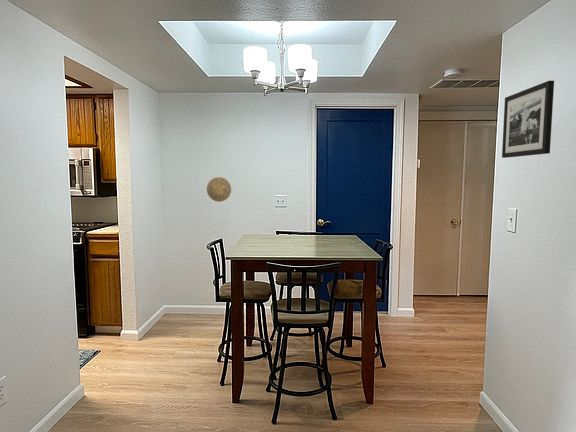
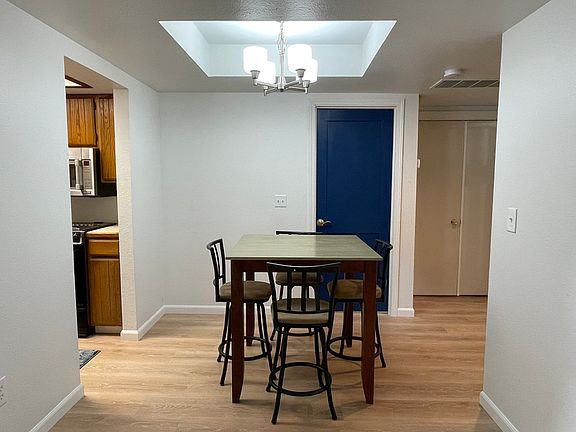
- decorative plate [206,176,232,203]
- picture frame [501,80,555,159]
